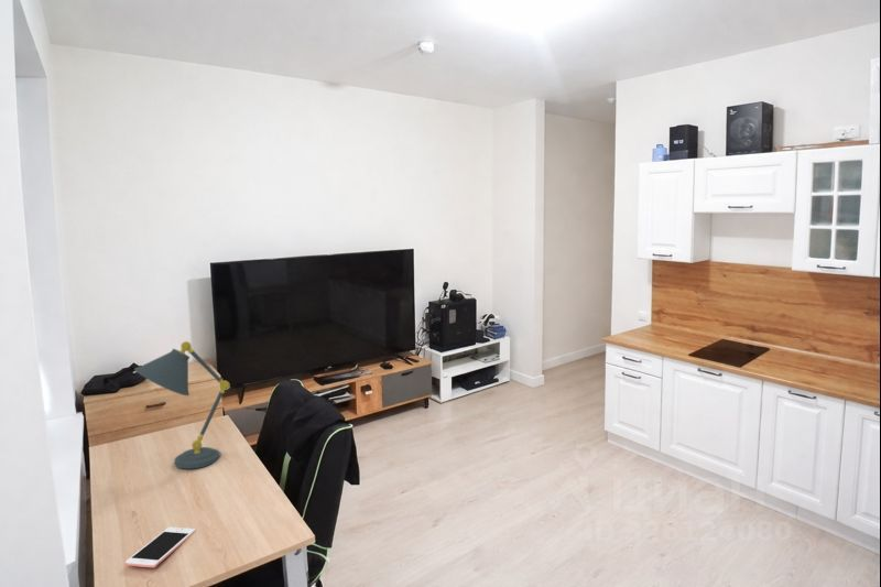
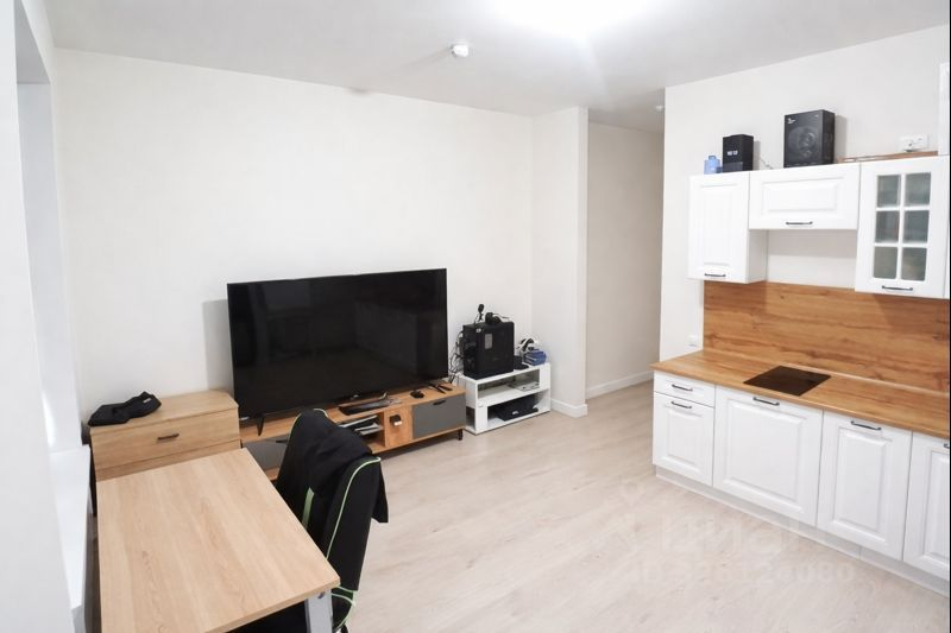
- cell phone [124,526,196,568]
- desk lamp [133,340,231,470]
